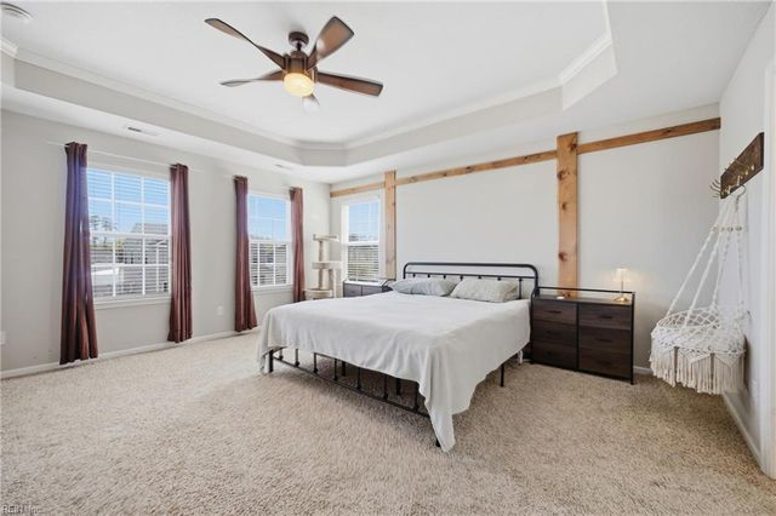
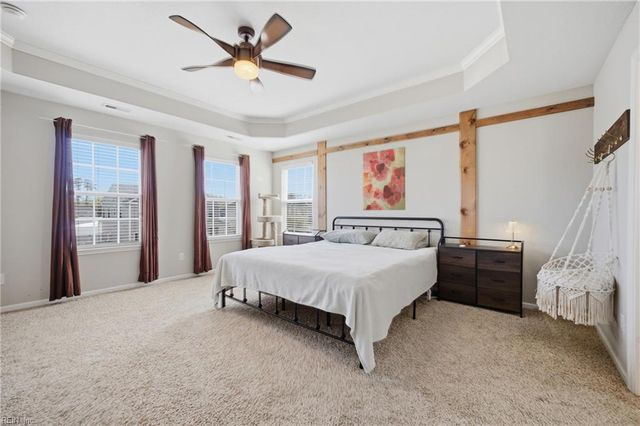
+ wall art [362,146,406,211]
